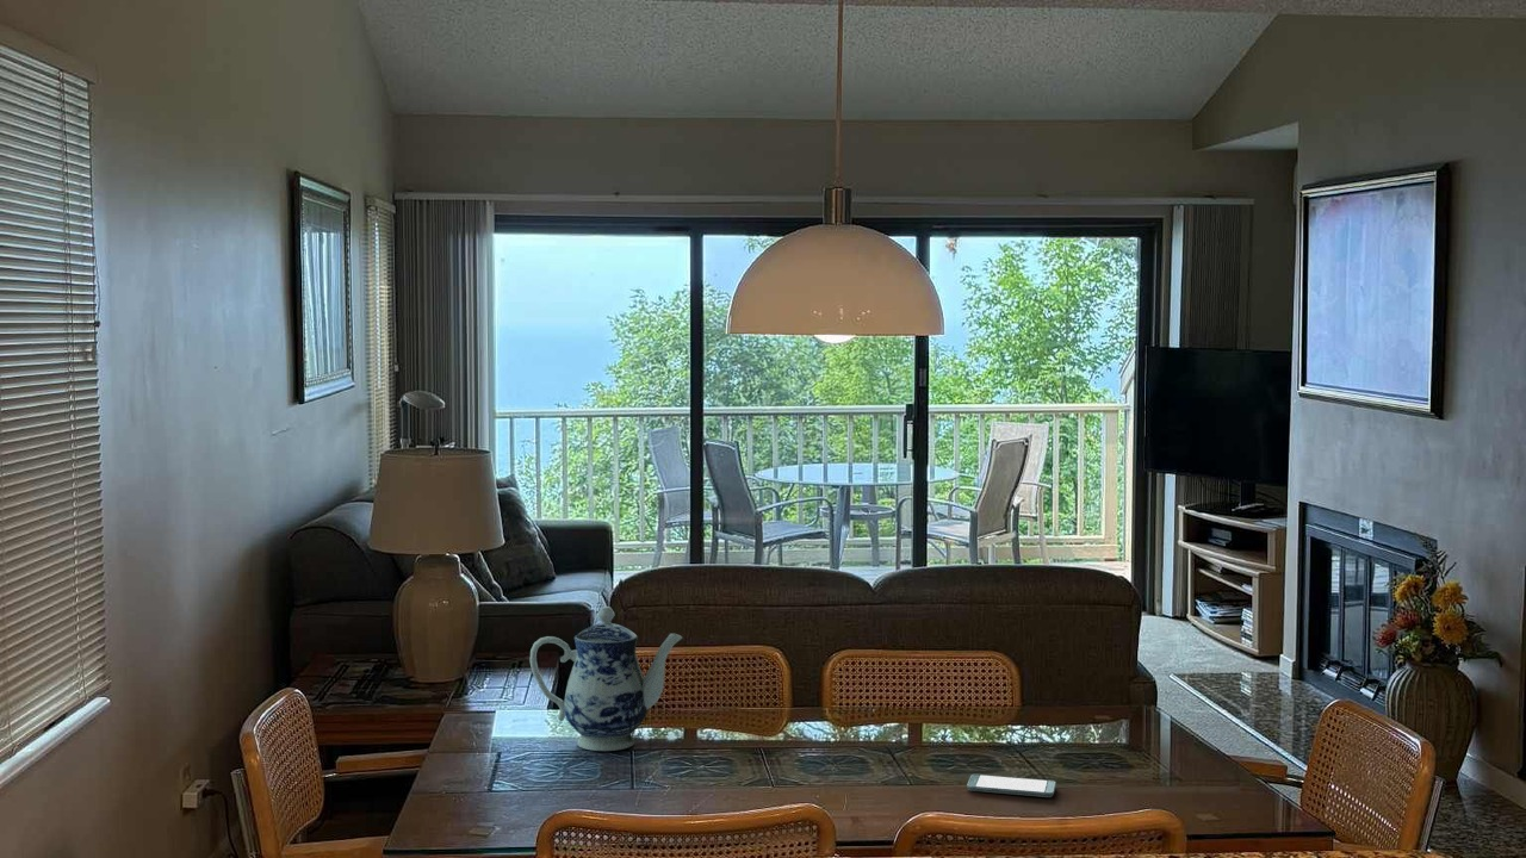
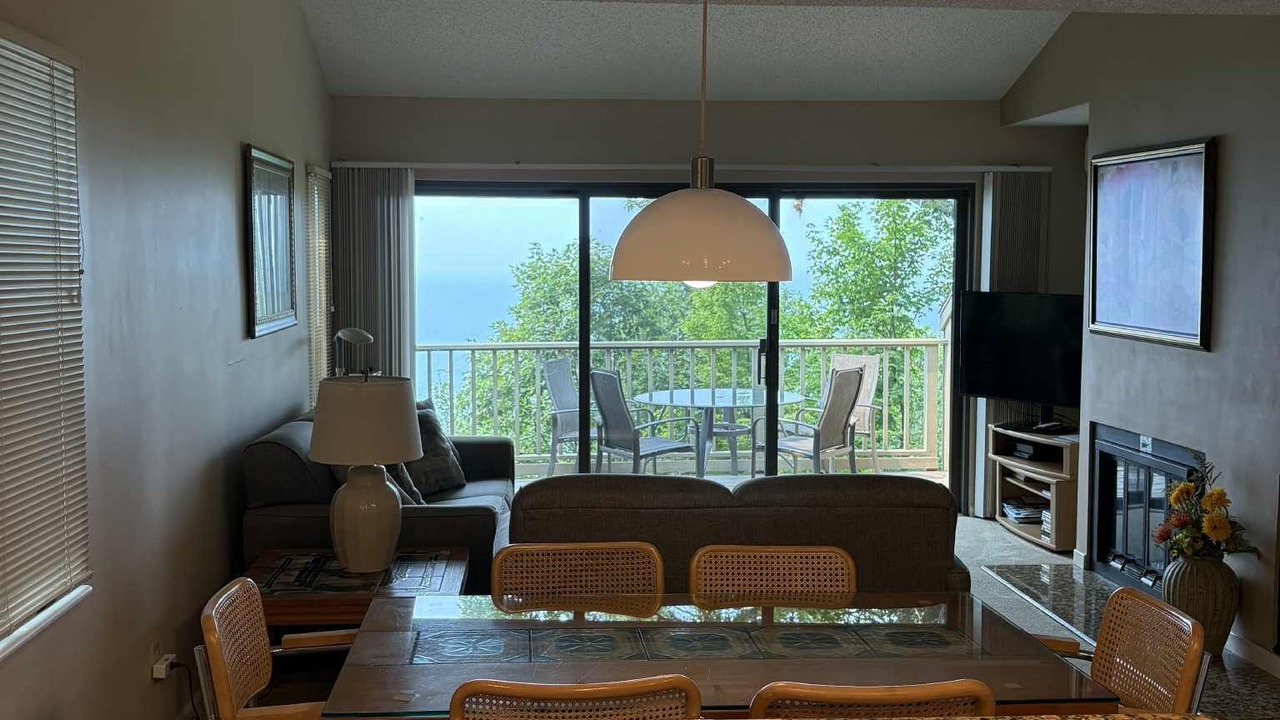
- teapot [529,605,683,752]
- smartphone [966,773,1057,798]
